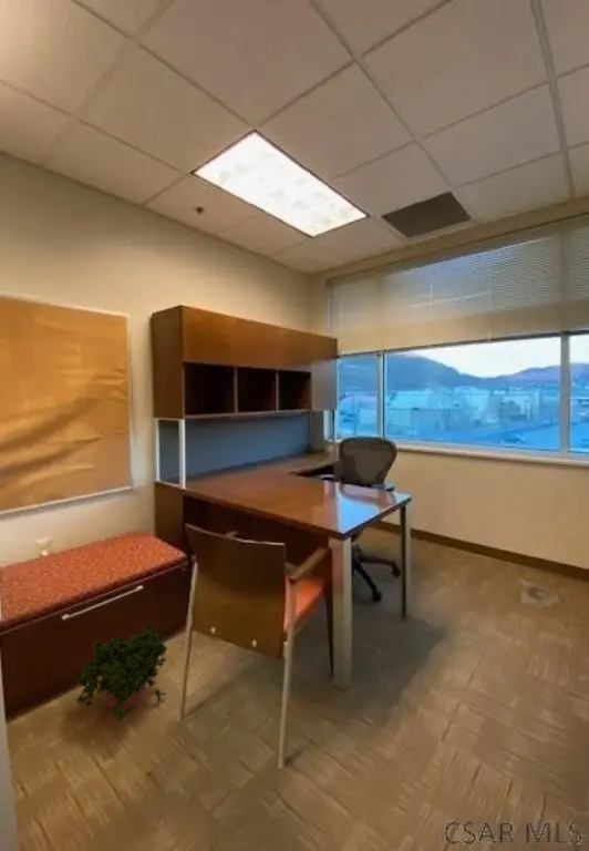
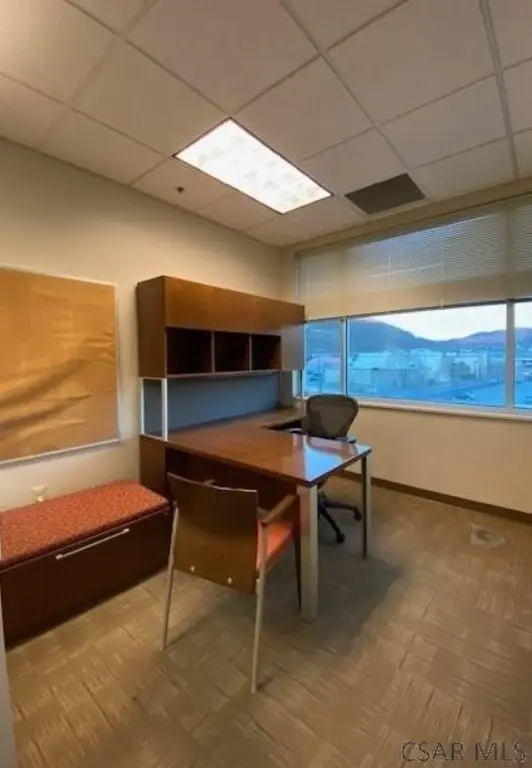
- potted plant [74,621,169,724]
